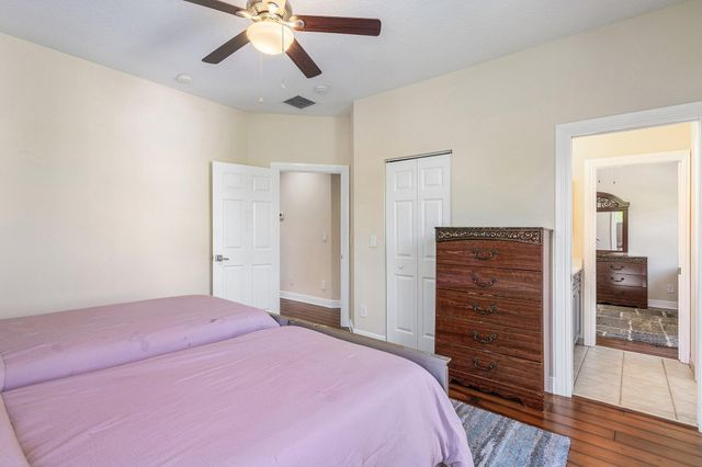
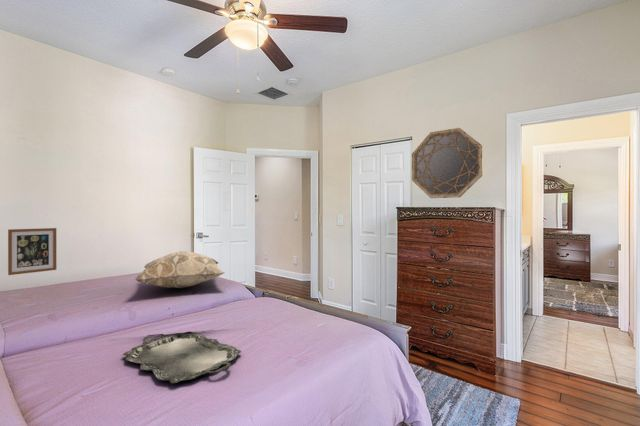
+ home mirror [411,127,484,199]
+ decorative pillow [134,250,225,289]
+ wall art [7,227,57,276]
+ serving tray [122,331,242,384]
